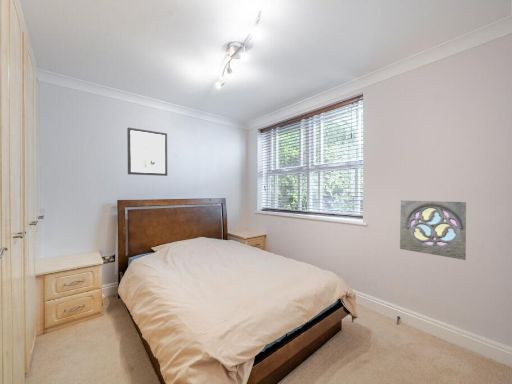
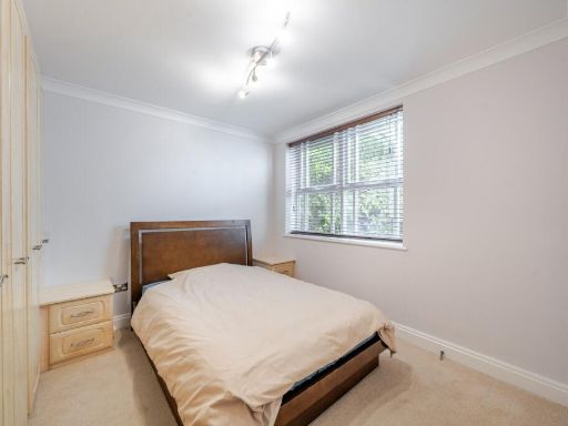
- wall ornament [399,200,467,261]
- wall art [126,127,168,177]
